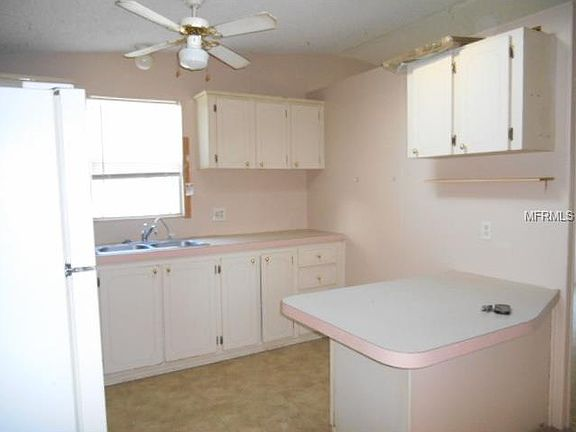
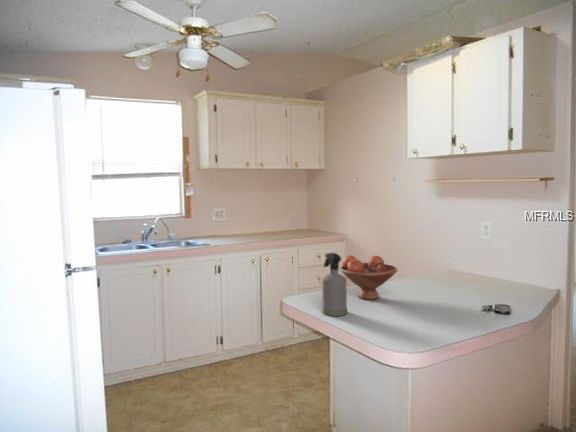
+ fruit bowl [339,254,398,301]
+ spray bottle [321,252,348,317]
